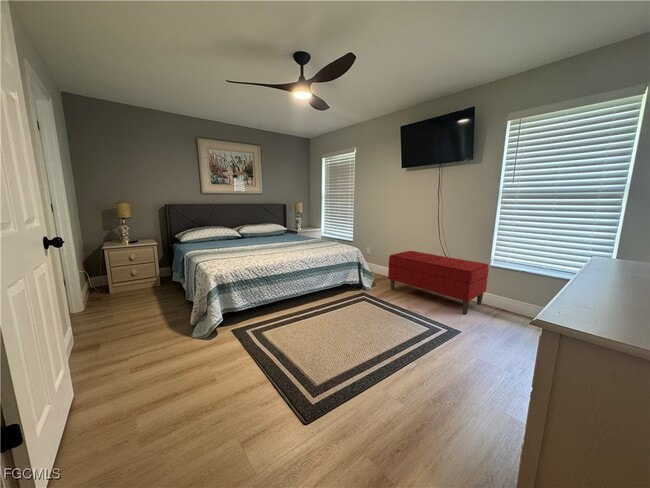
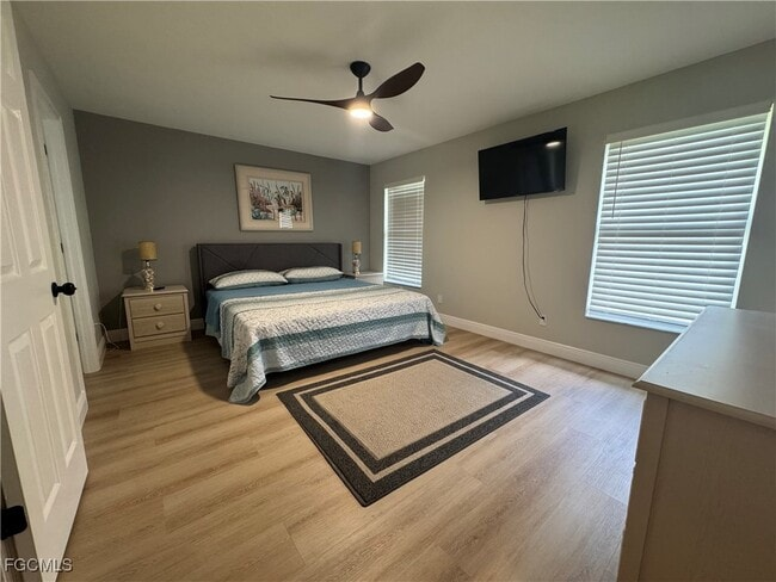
- bench [387,250,490,315]
